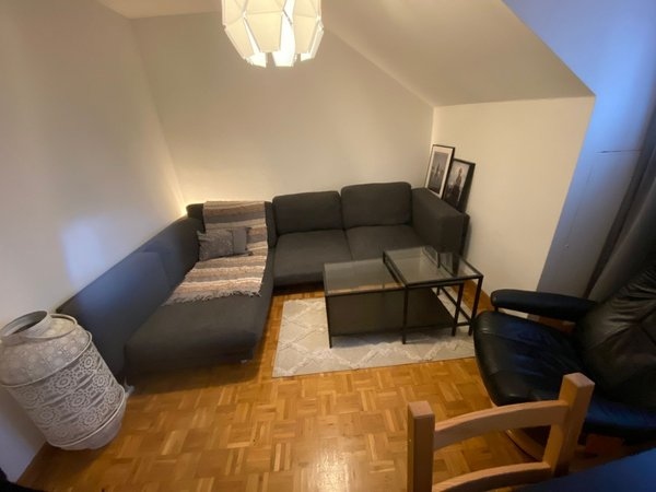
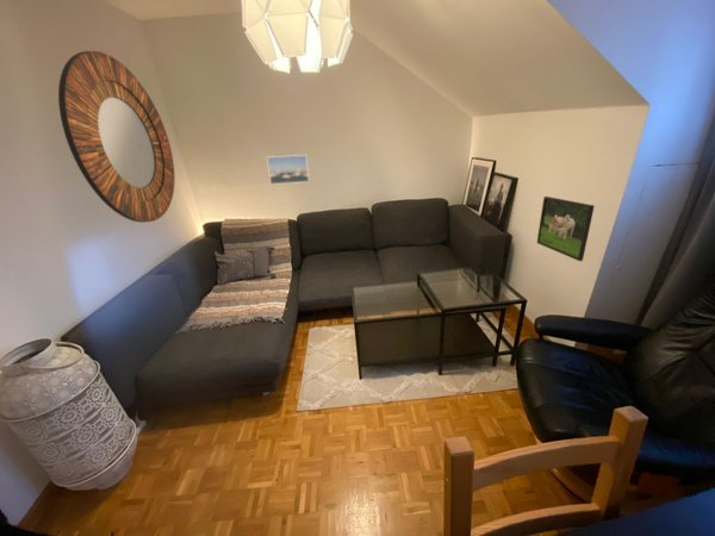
+ home mirror [57,50,175,224]
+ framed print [536,195,596,262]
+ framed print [266,154,311,186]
